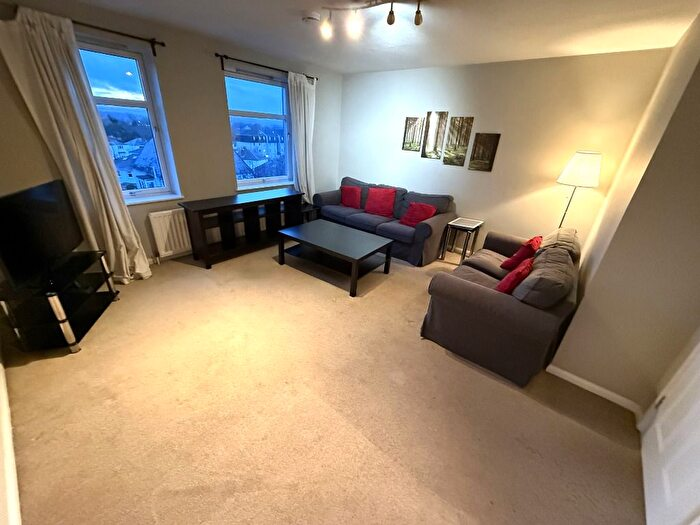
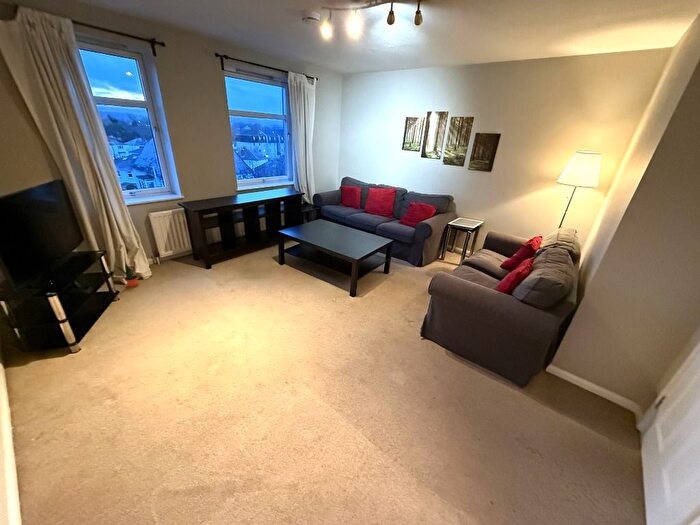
+ potted plant [115,262,139,288]
